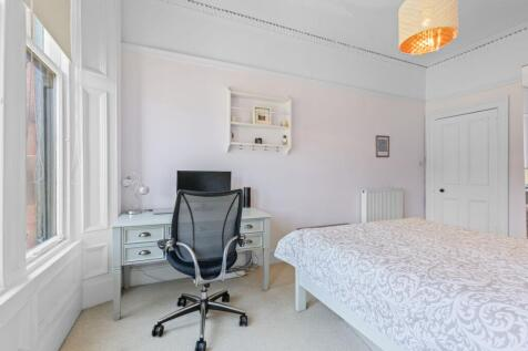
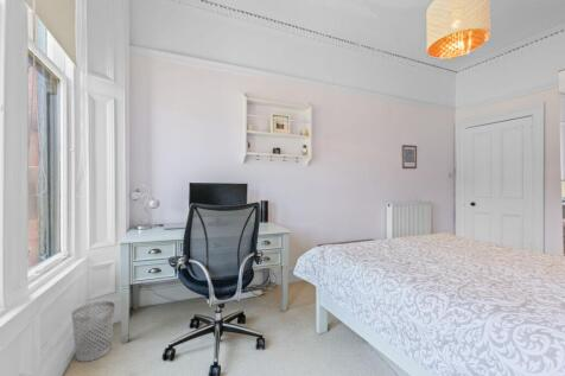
+ wastebasket [70,300,116,363]
